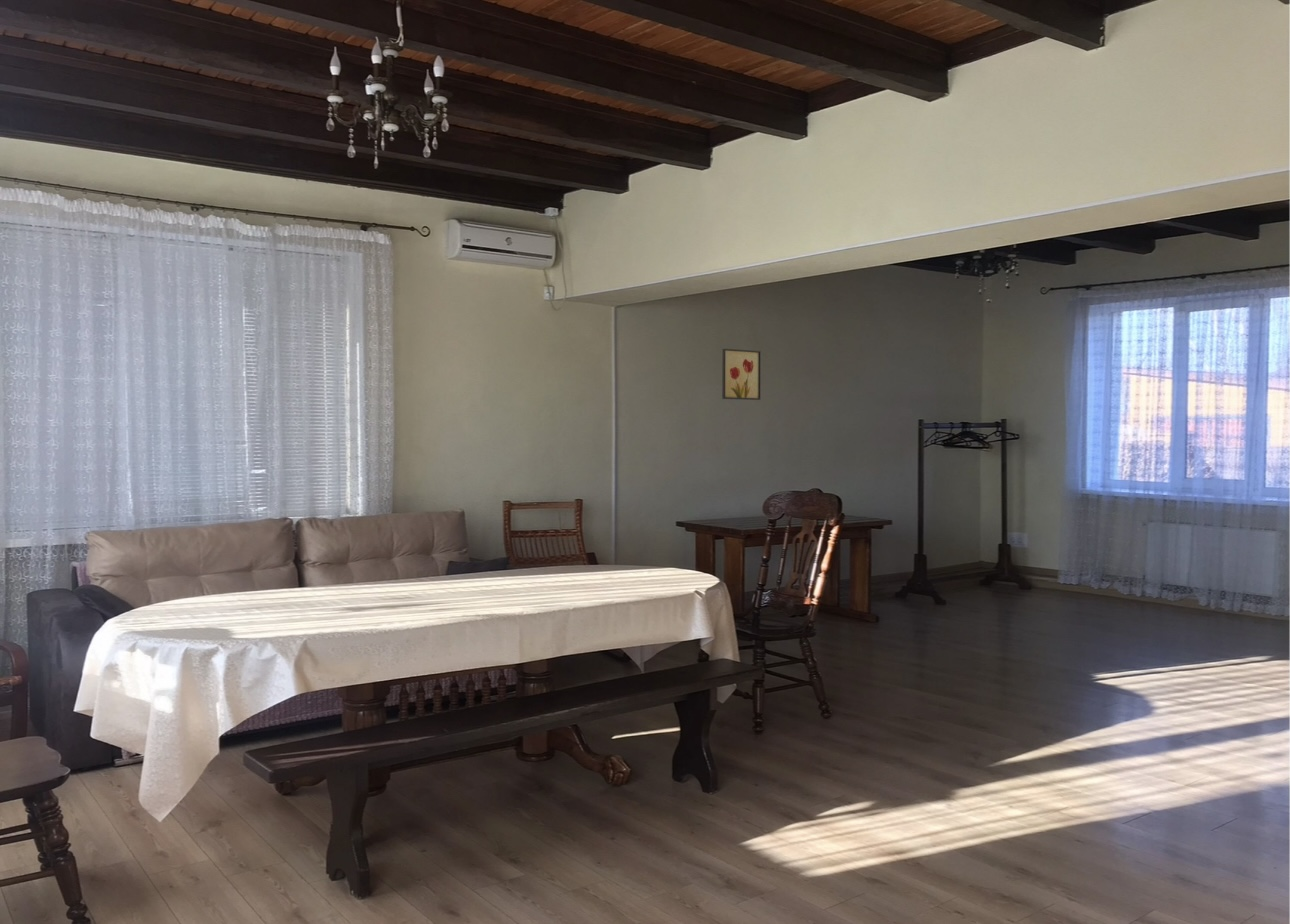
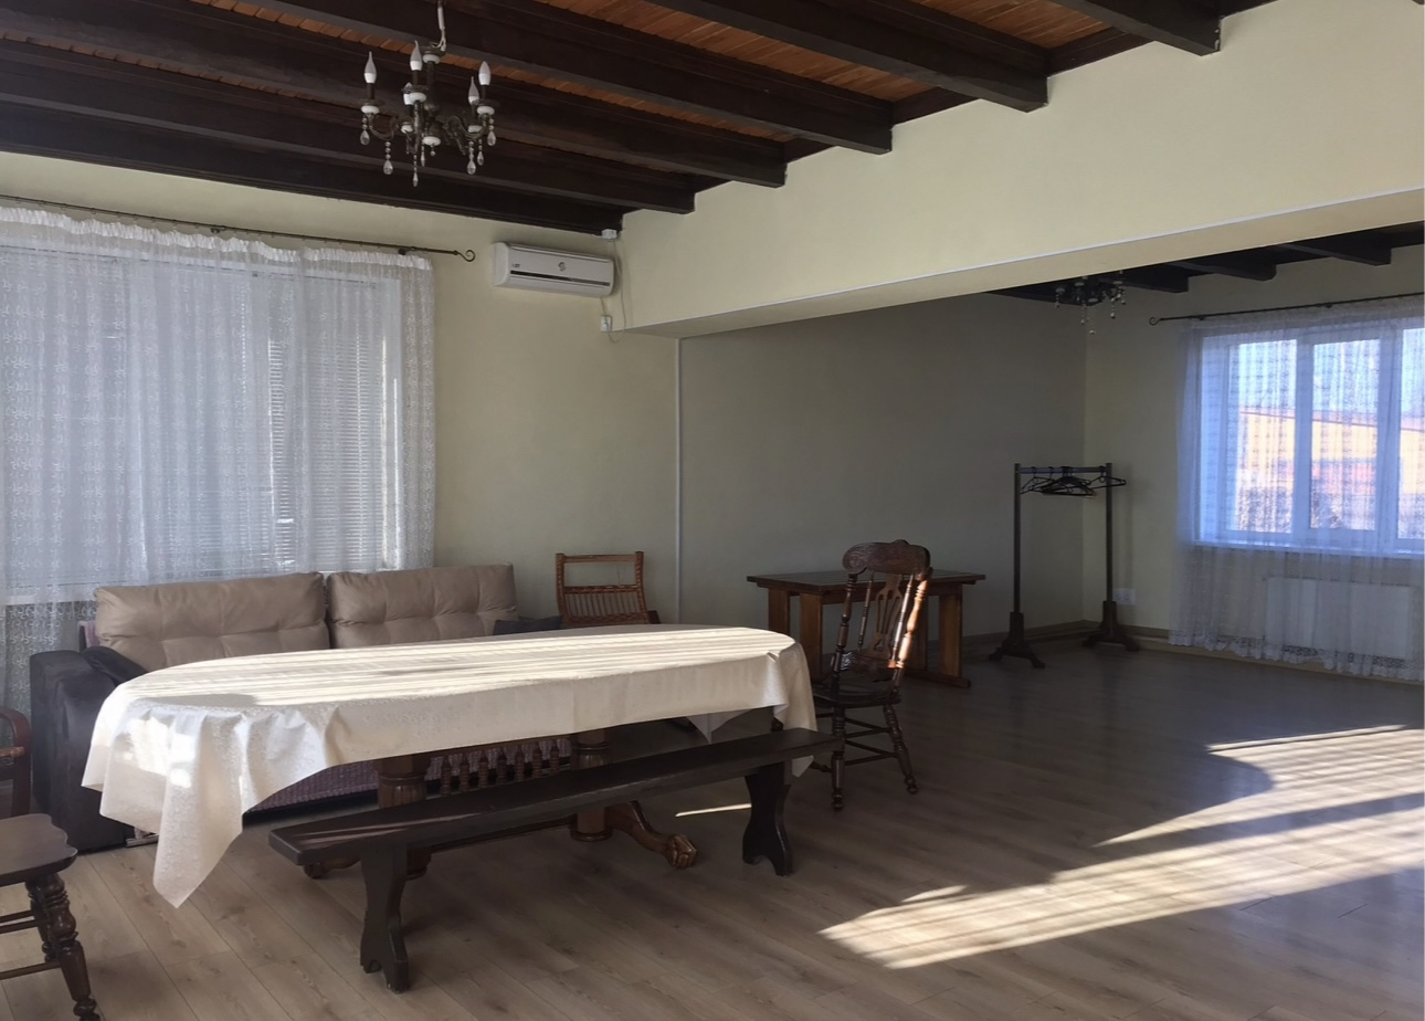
- wall art [721,348,762,401]
